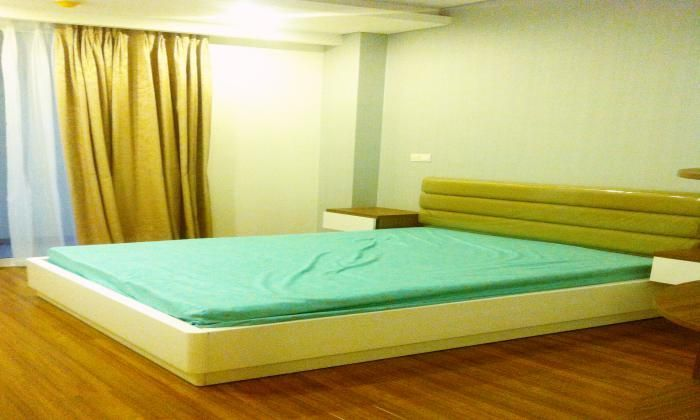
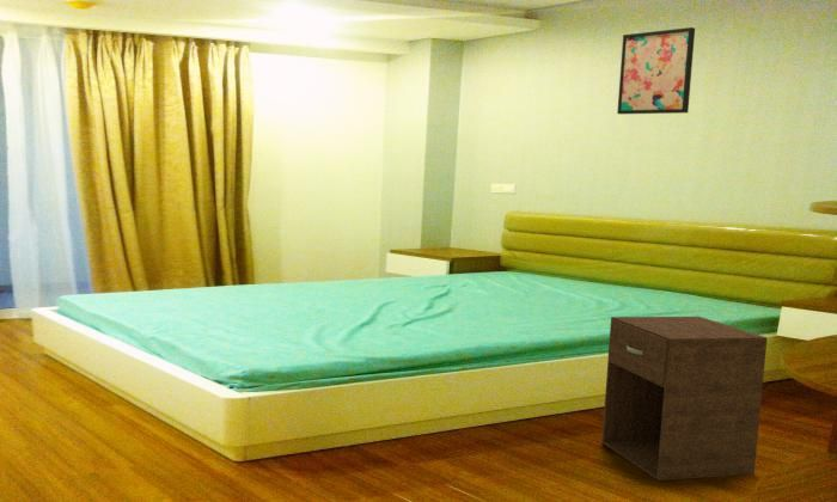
+ wall art [616,26,696,116]
+ nightstand [600,316,769,482]
